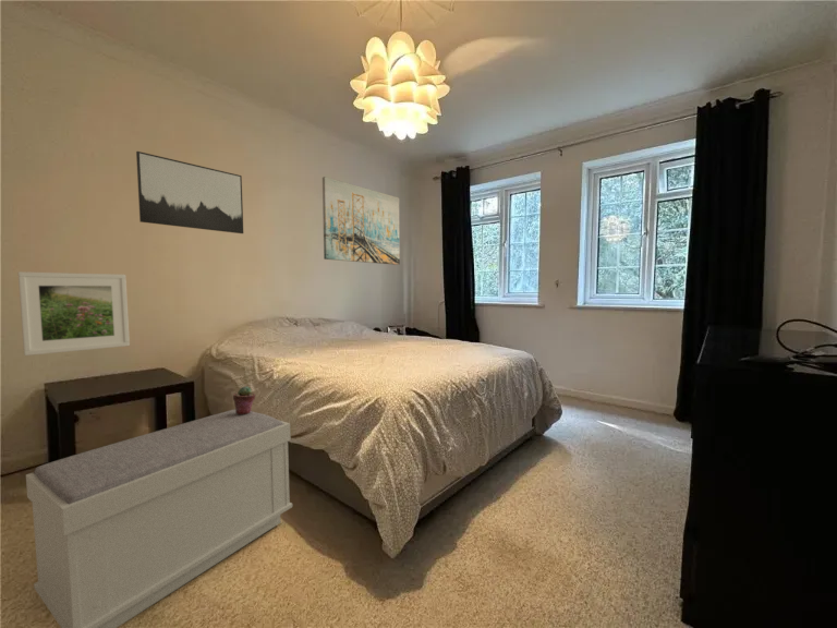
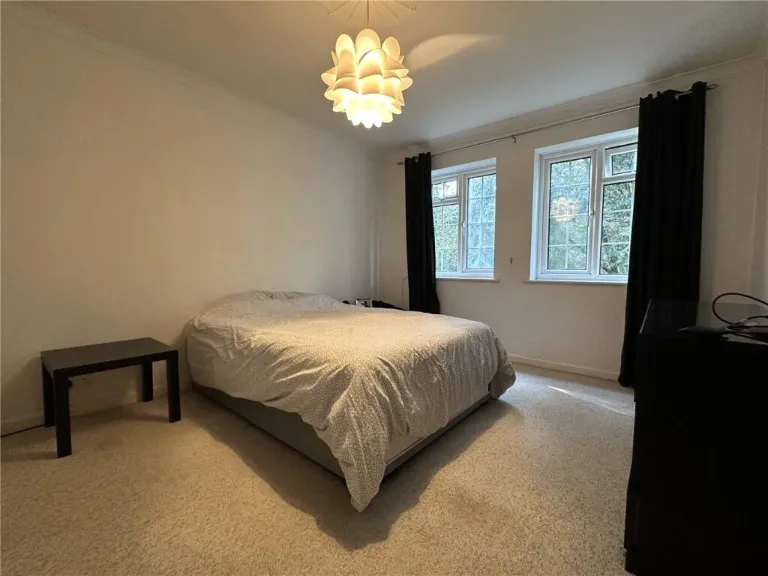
- bench [25,408,293,628]
- potted succulent [232,385,256,414]
- wall art [135,150,244,234]
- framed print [17,270,131,357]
- wall art [322,176,401,266]
